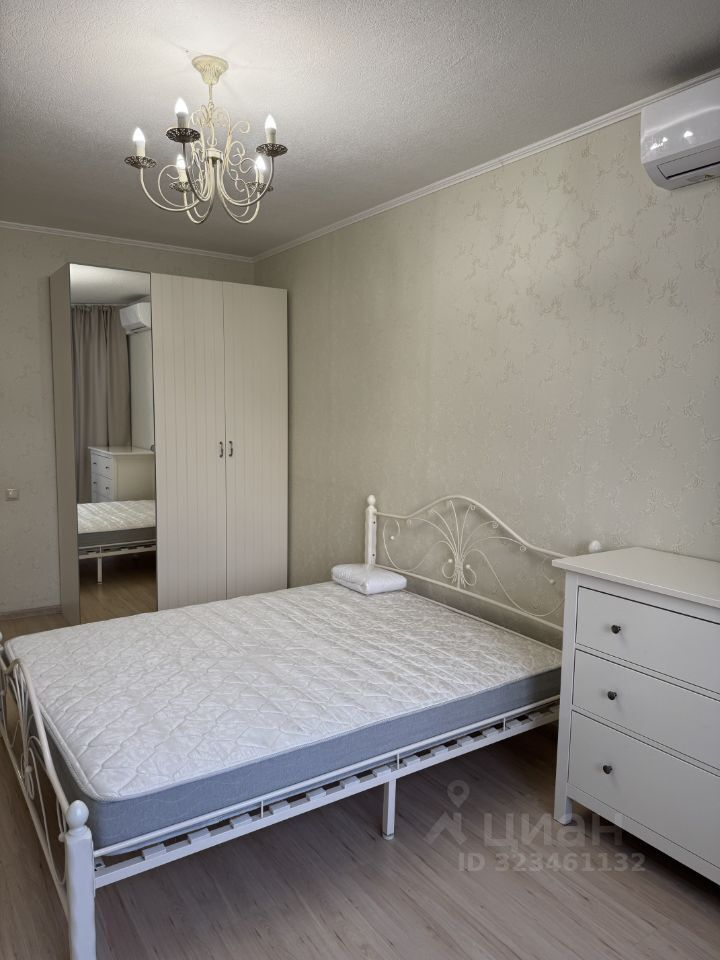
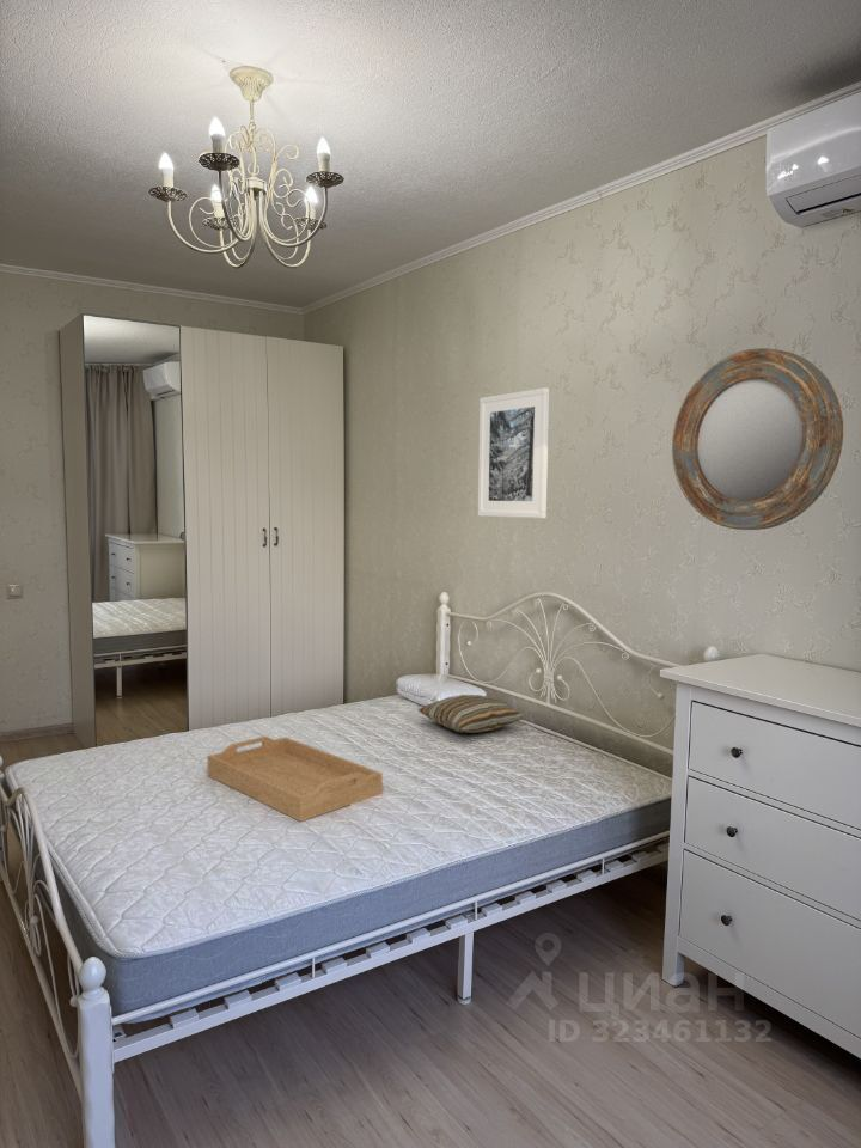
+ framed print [477,386,550,519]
+ serving tray [206,735,384,823]
+ home mirror [671,347,844,531]
+ pillow [416,694,526,734]
